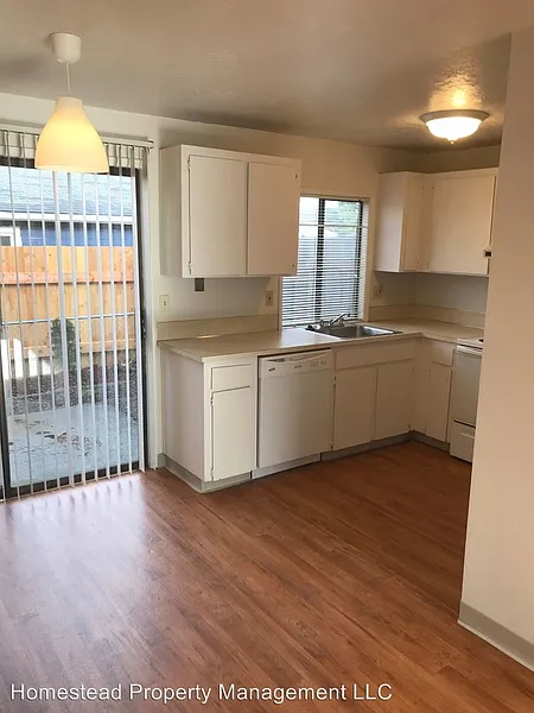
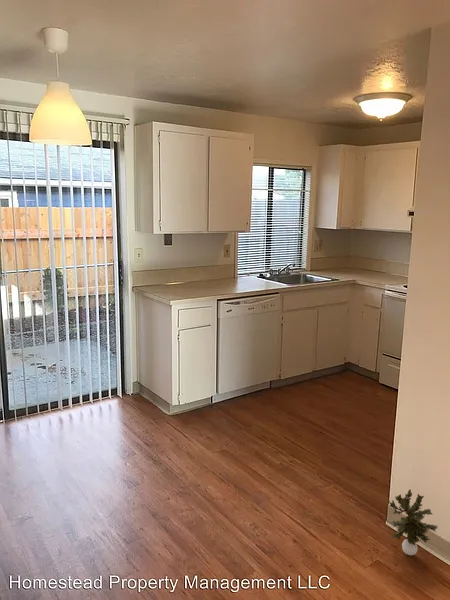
+ potted plant [388,488,438,556]
